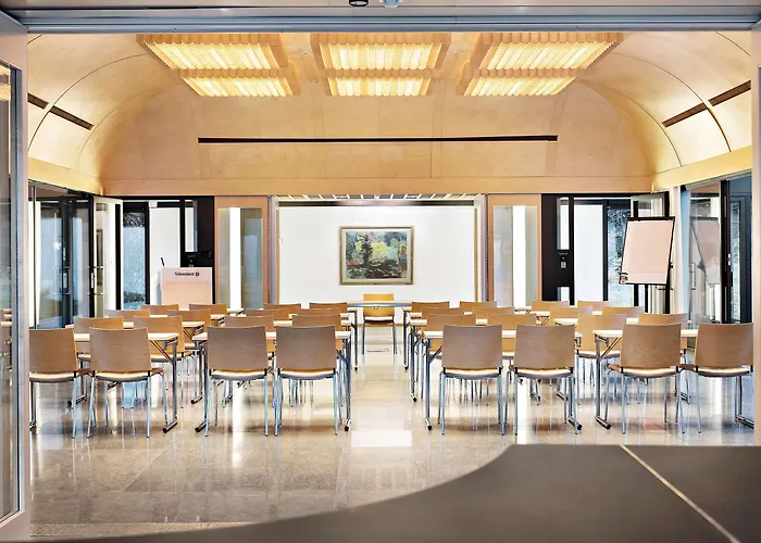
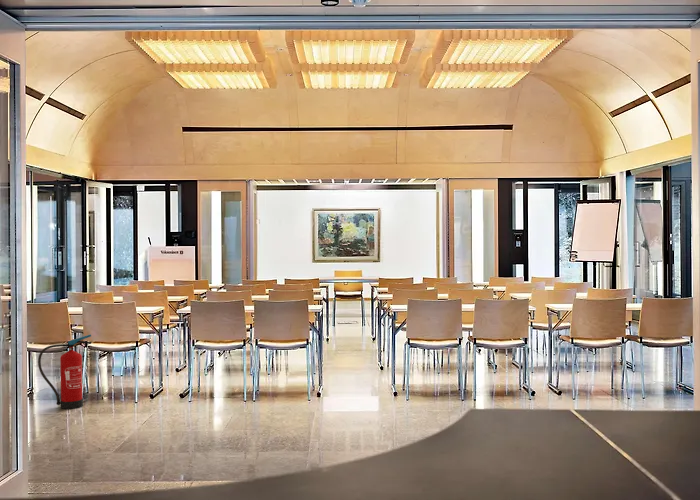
+ fire extinguisher [37,333,92,410]
